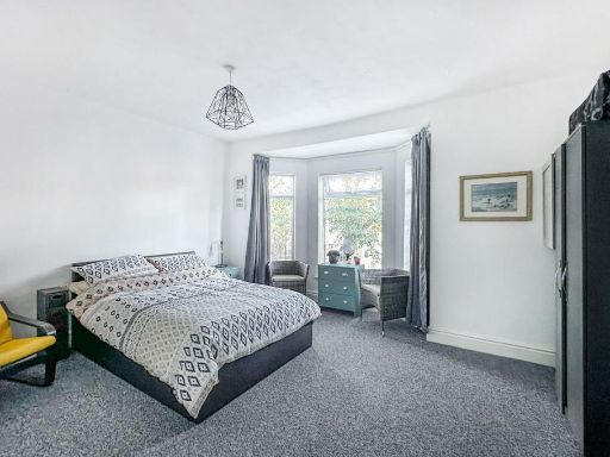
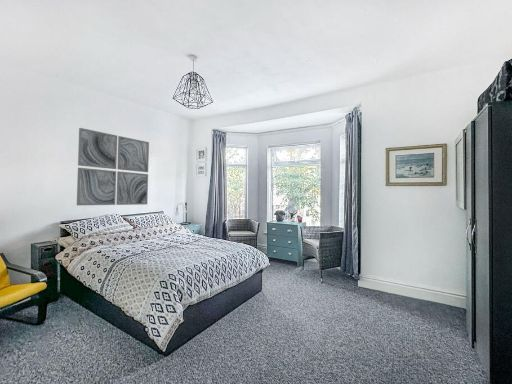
+ wall art [76,127,150,206]
